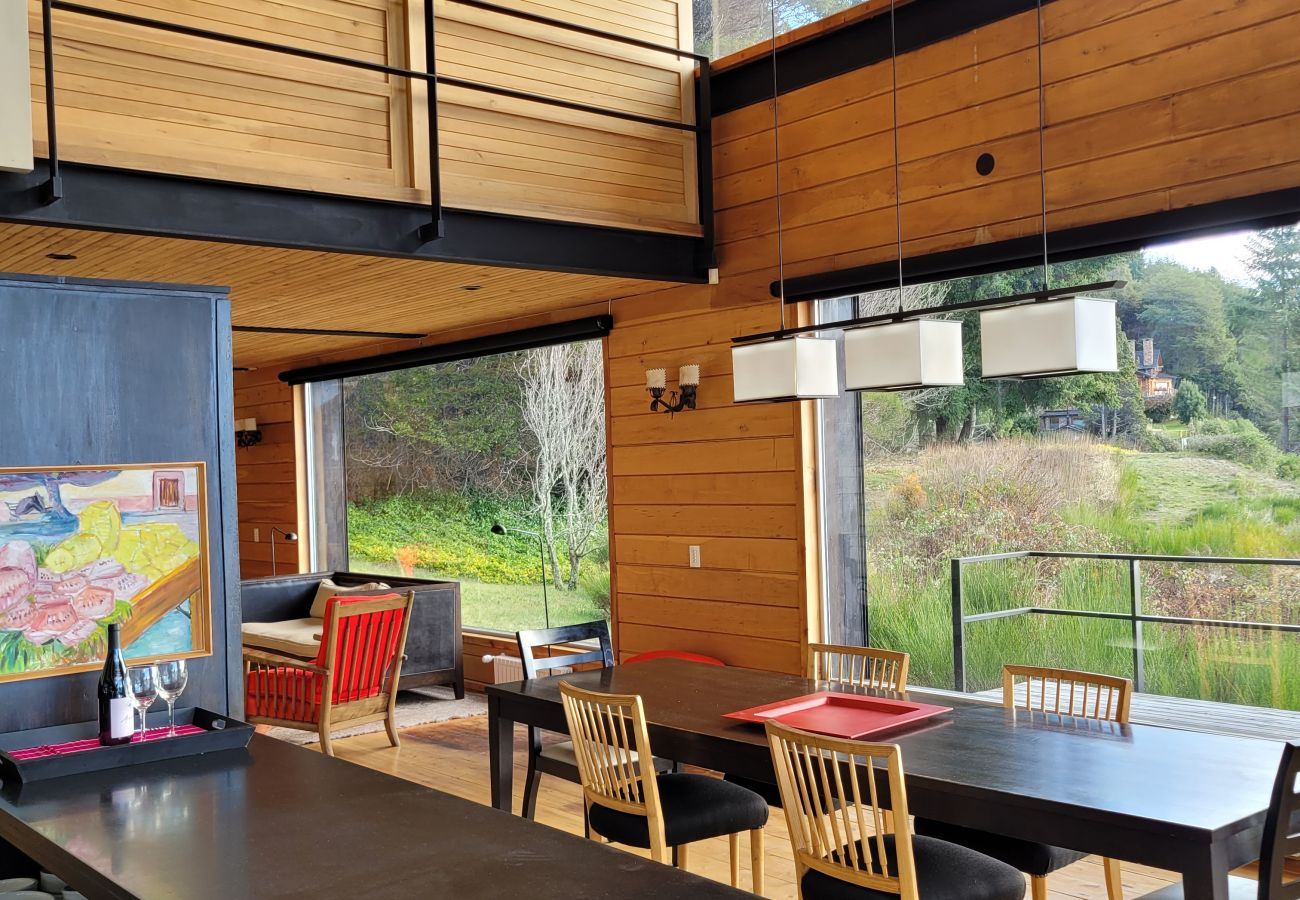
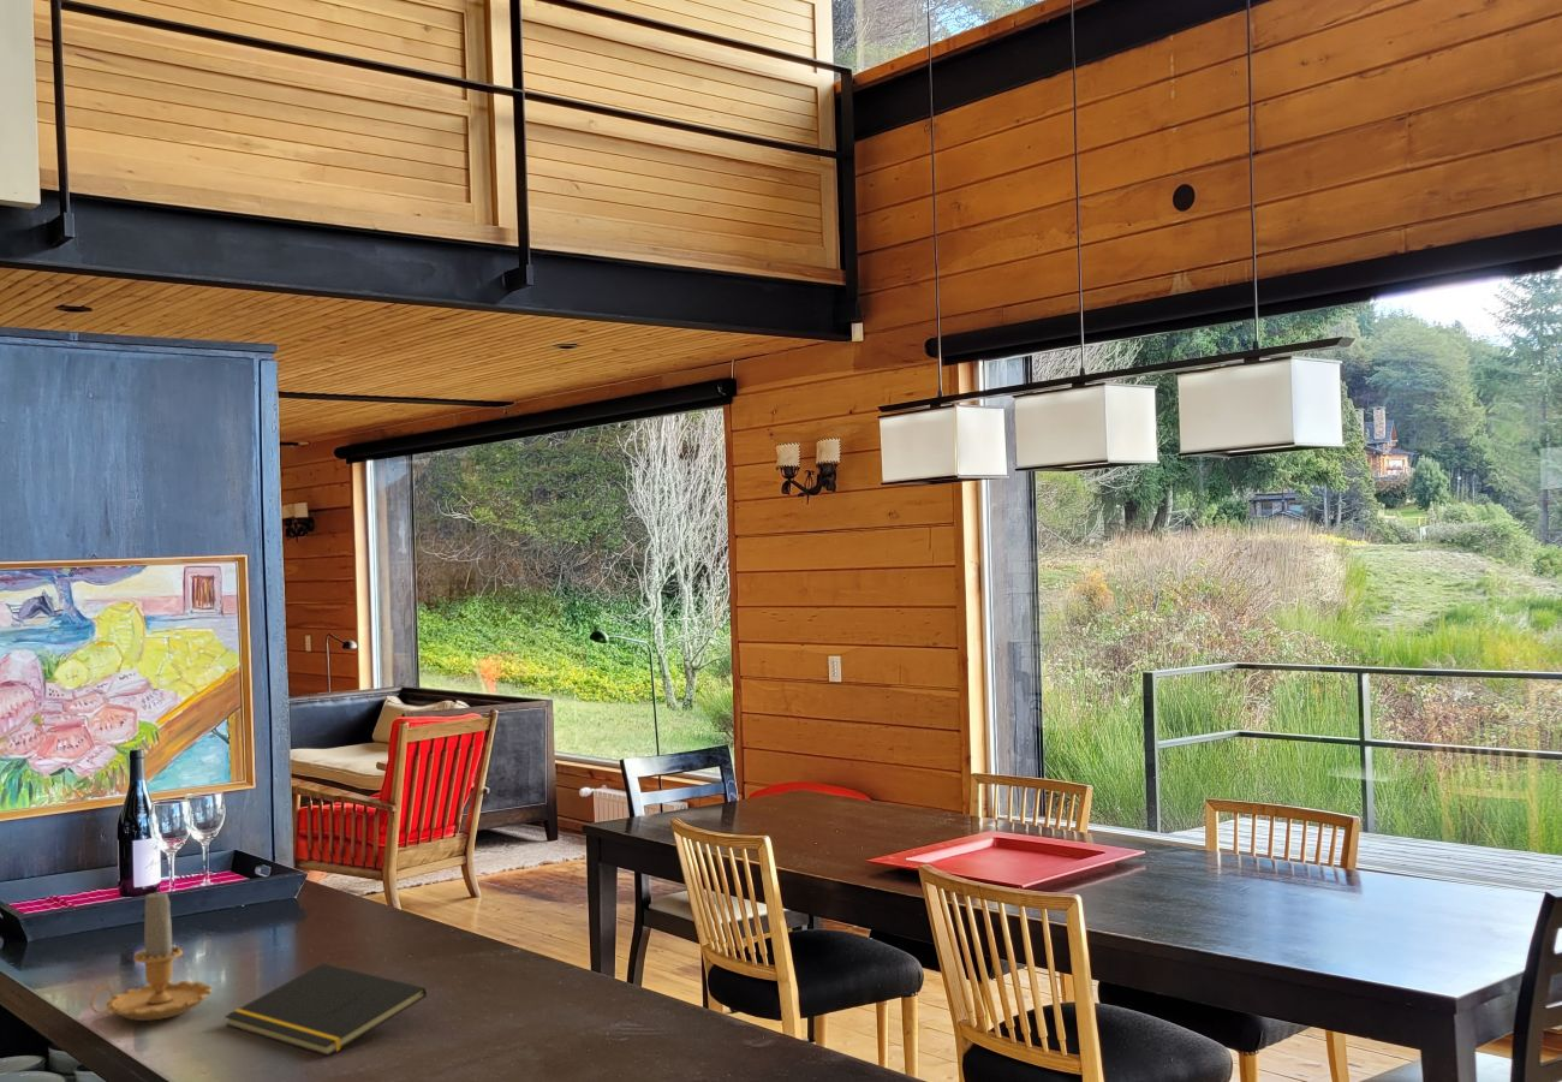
+ candle [89,887,213,1022]
+ notepad [223,962,428,1057]
